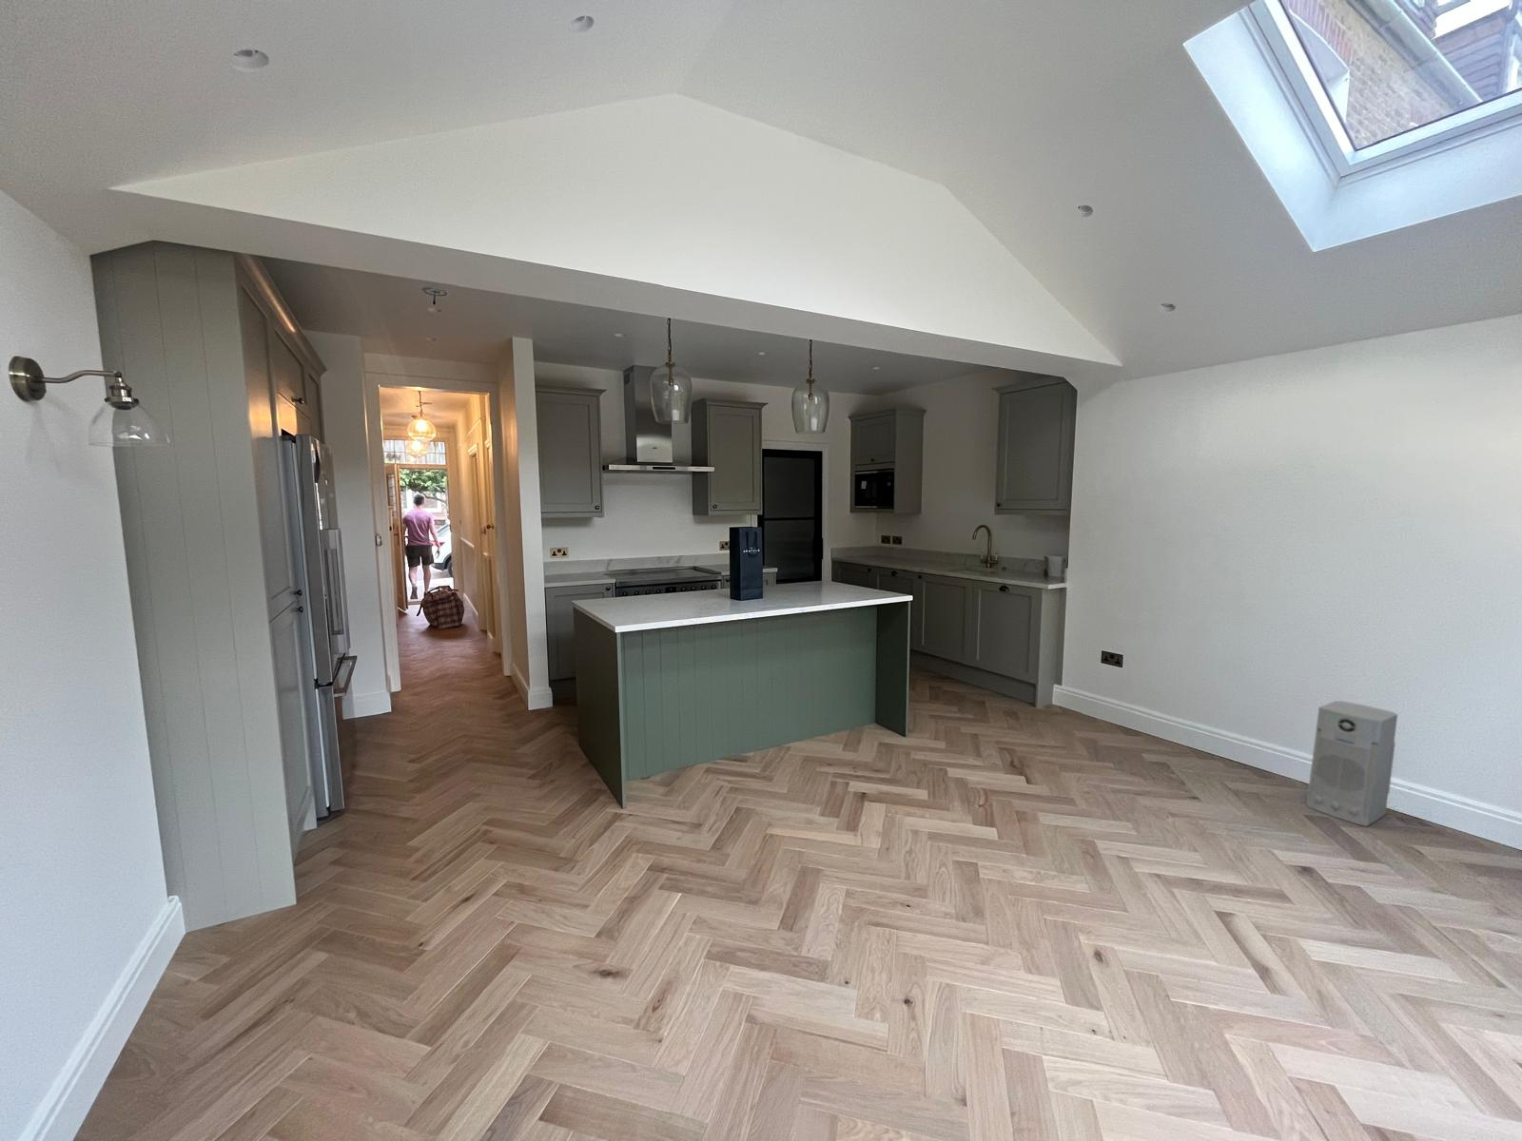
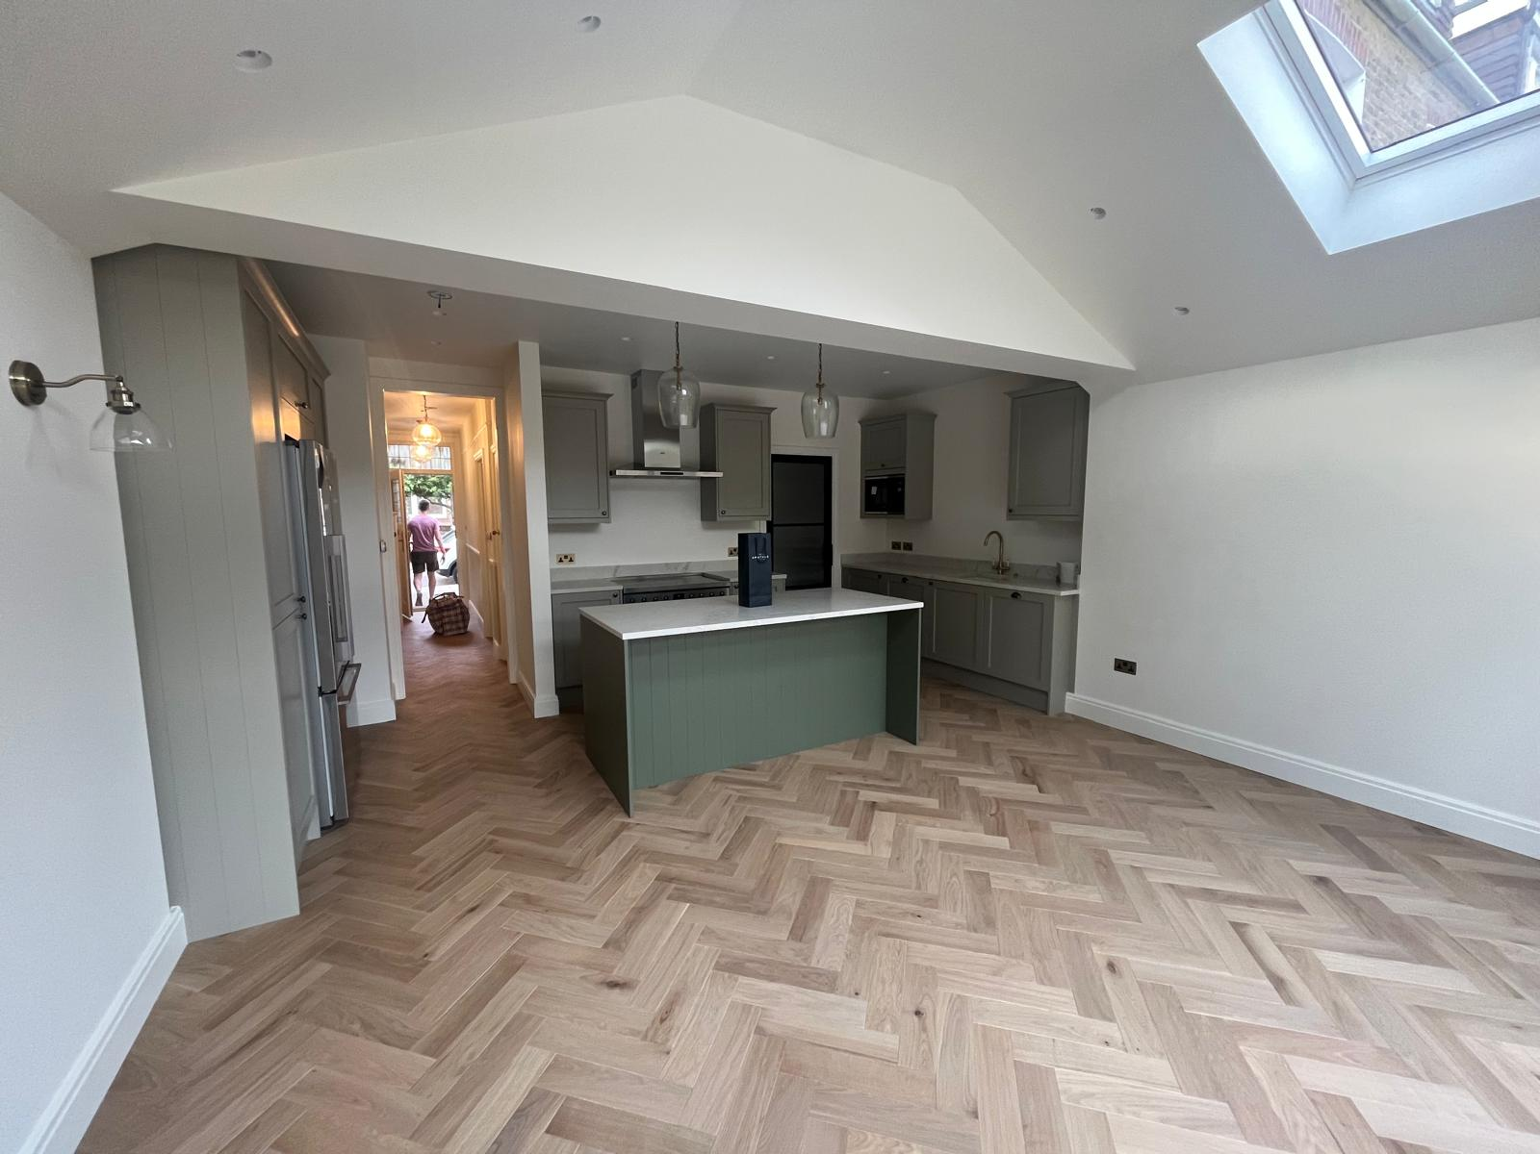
- air purifier [1305,700,1399,827]
